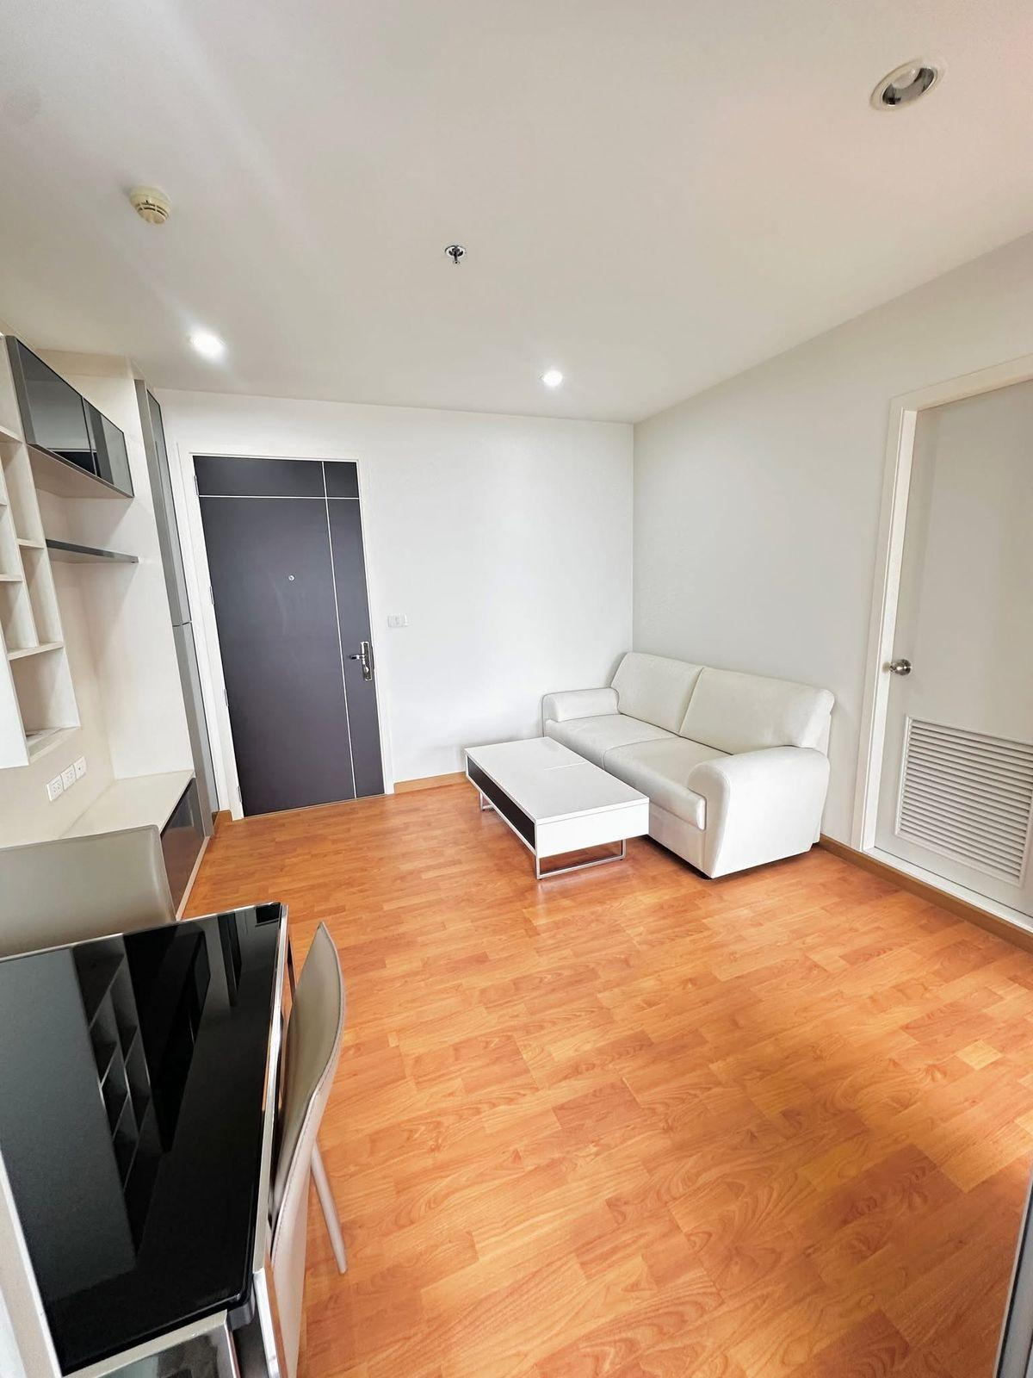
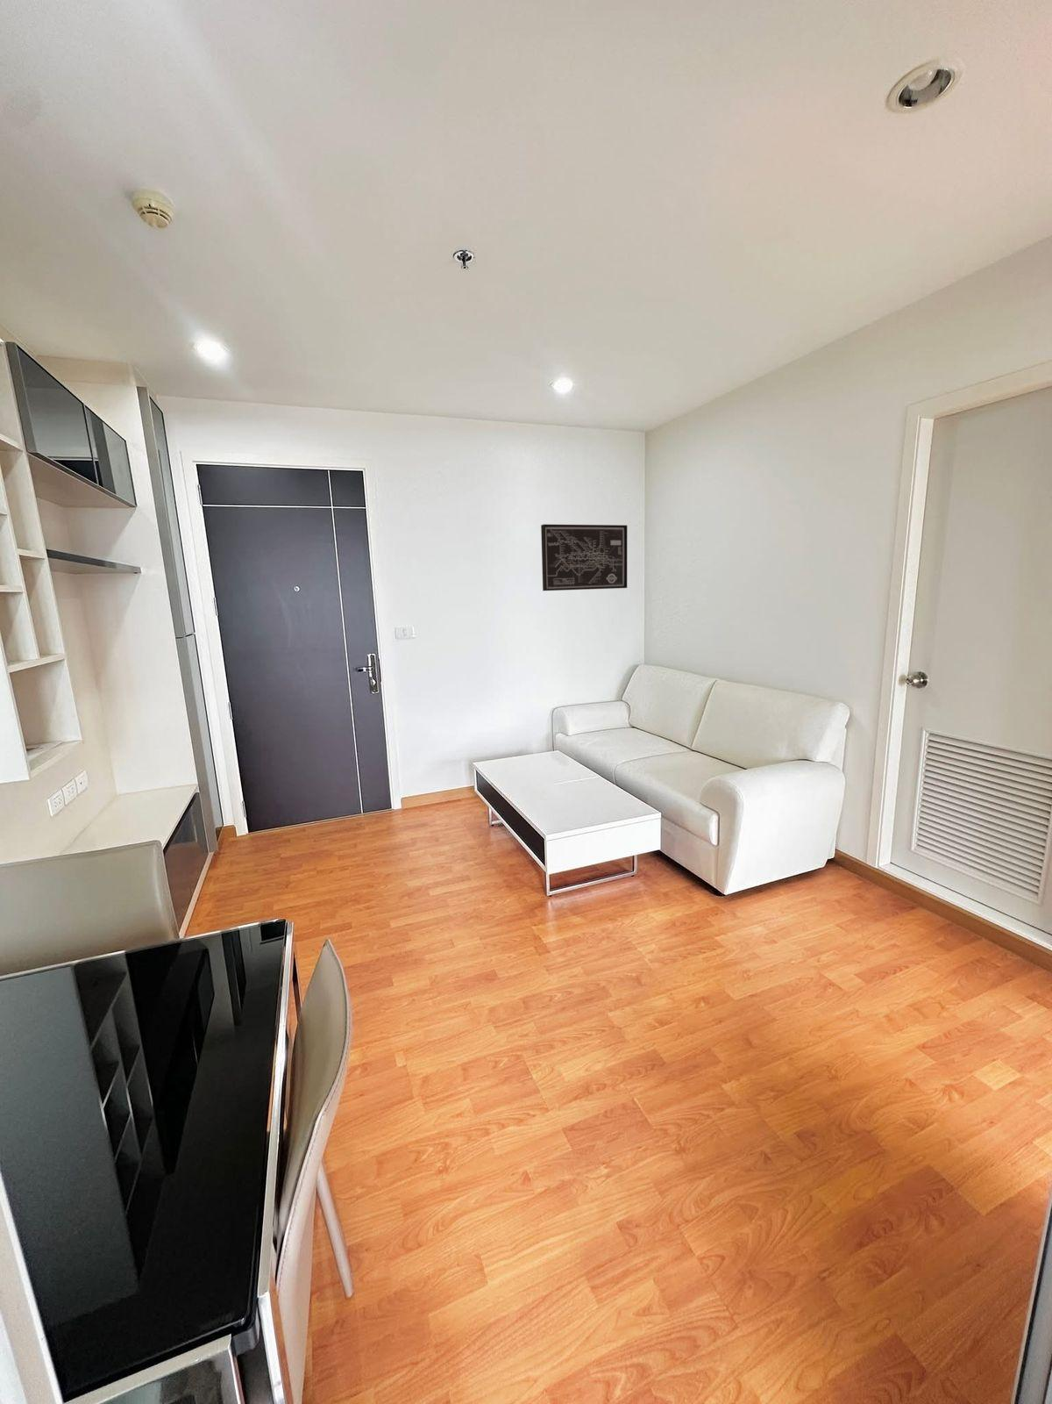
+ wall art [540,524,628,591]
